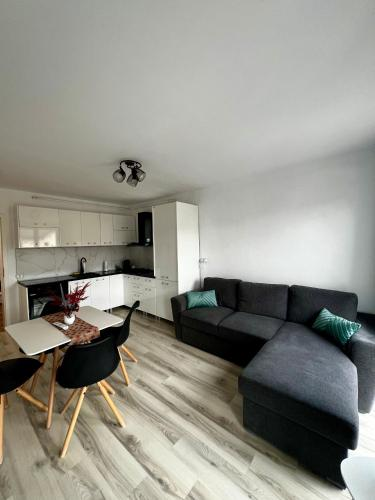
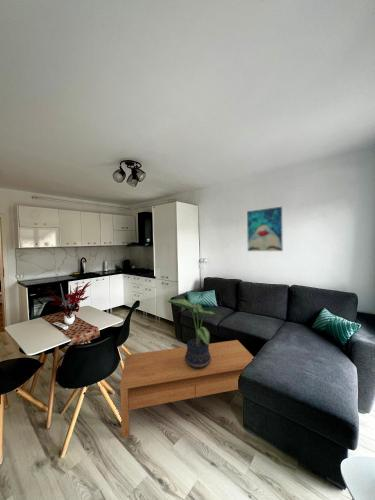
+ potted plant [167,298,223,369]
+ coffee table [119,339,255,439]
+ wall art [246,206,284,252]
